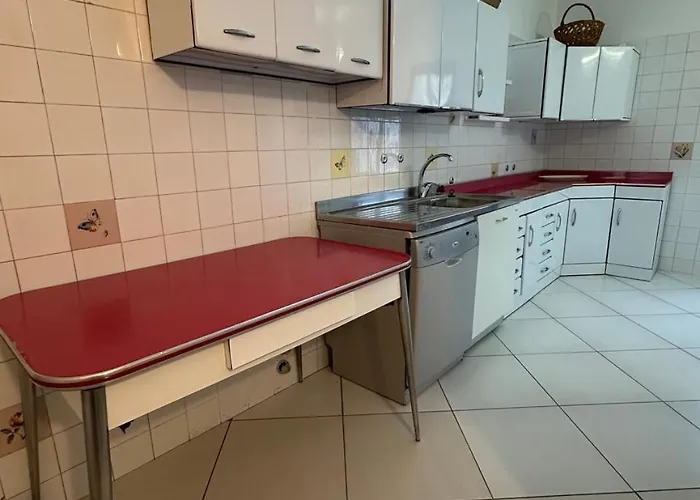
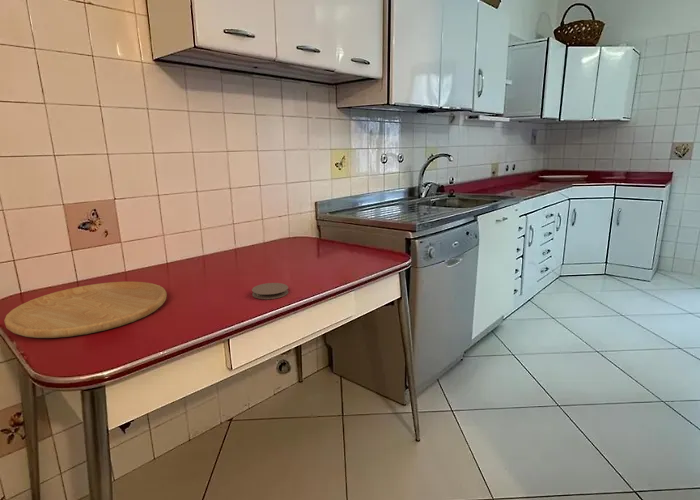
+ cutting board [3,281,168,339]
+ coaster [251,282,289,300]
